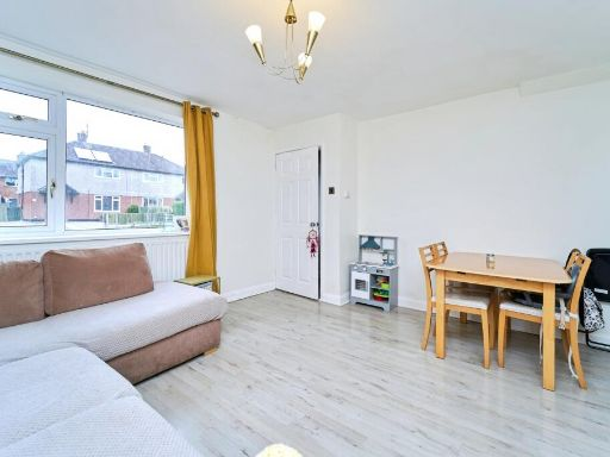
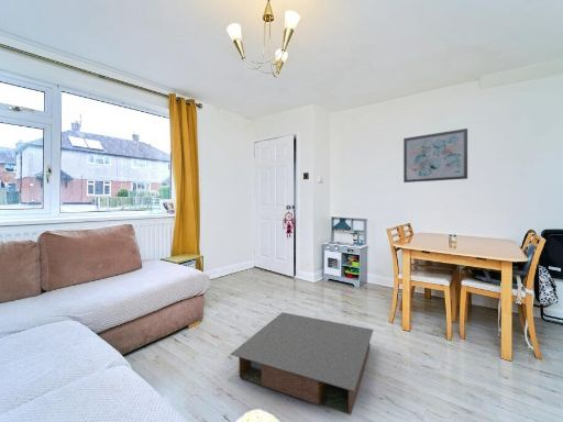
+ wall art [402,127,468,184]
+ coffee table [230,311,374,415]
